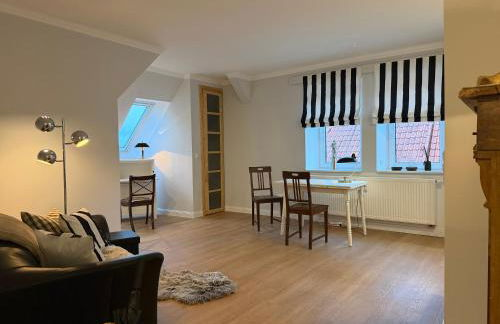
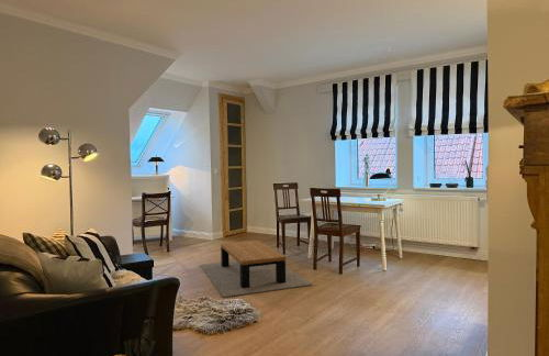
+ coffee table [199,240,314,299]
